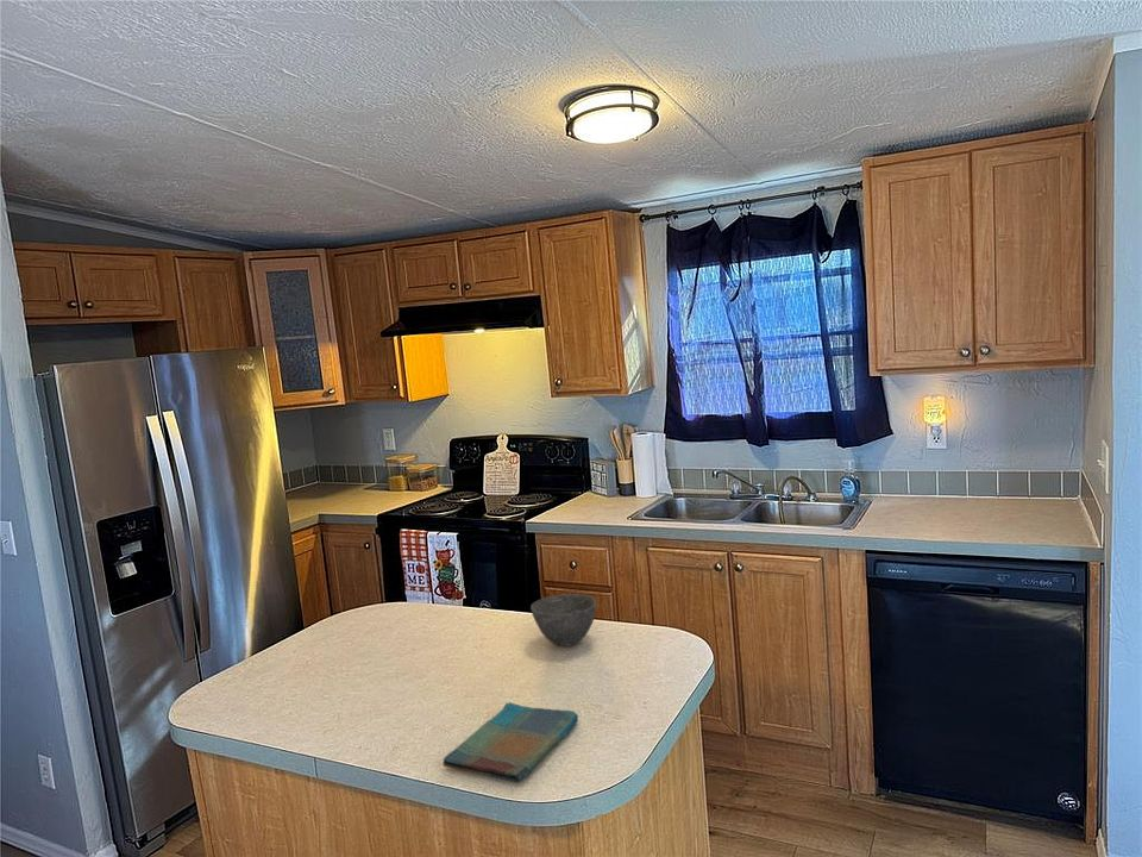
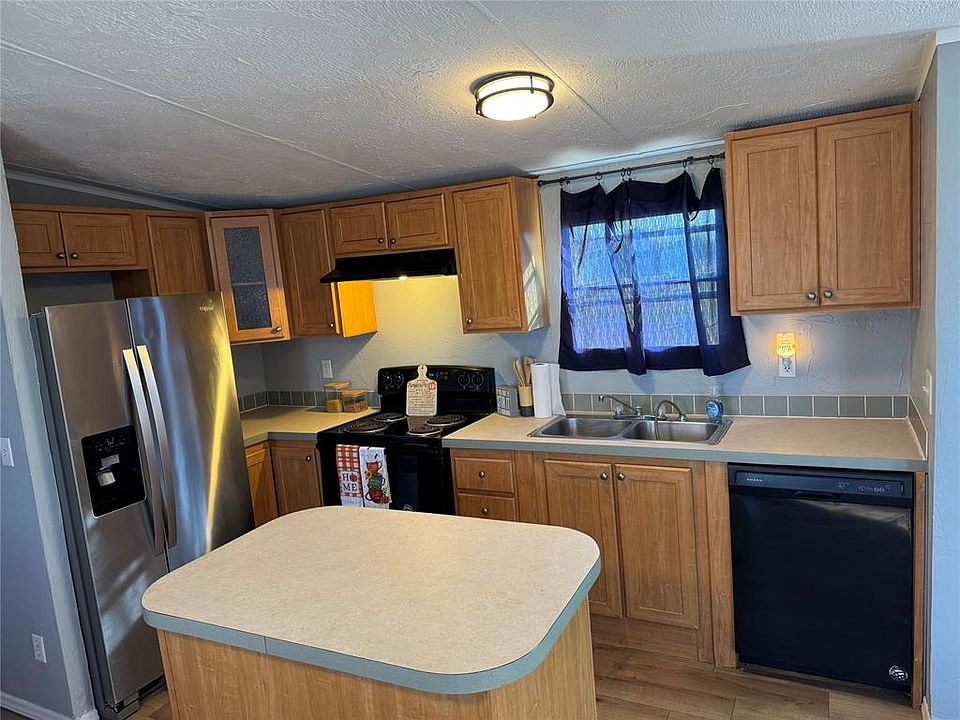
- dish towel [441,701,579,783]
- bowl [529,593,597,648]
